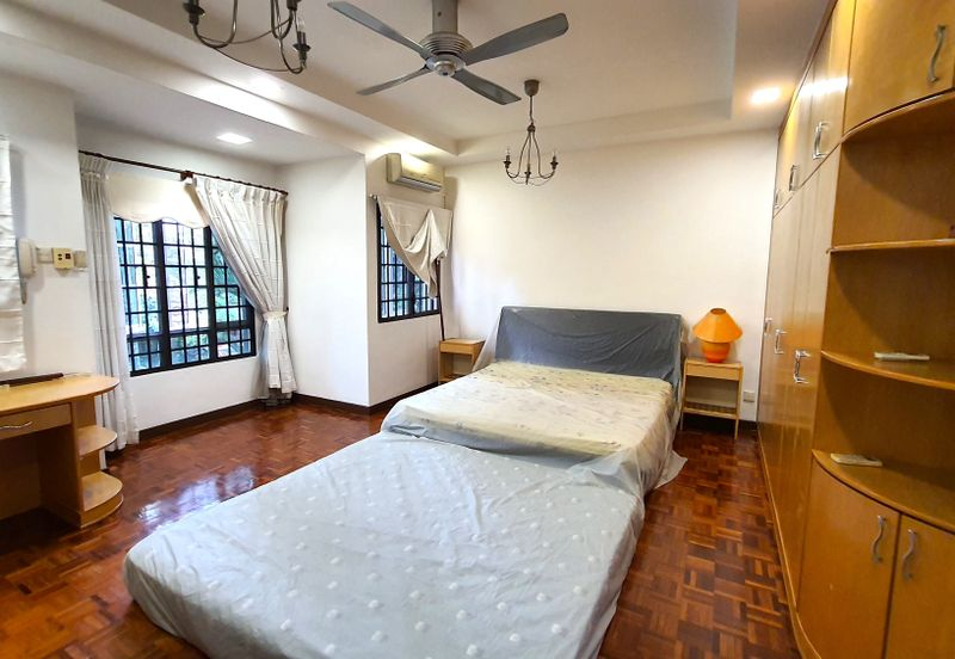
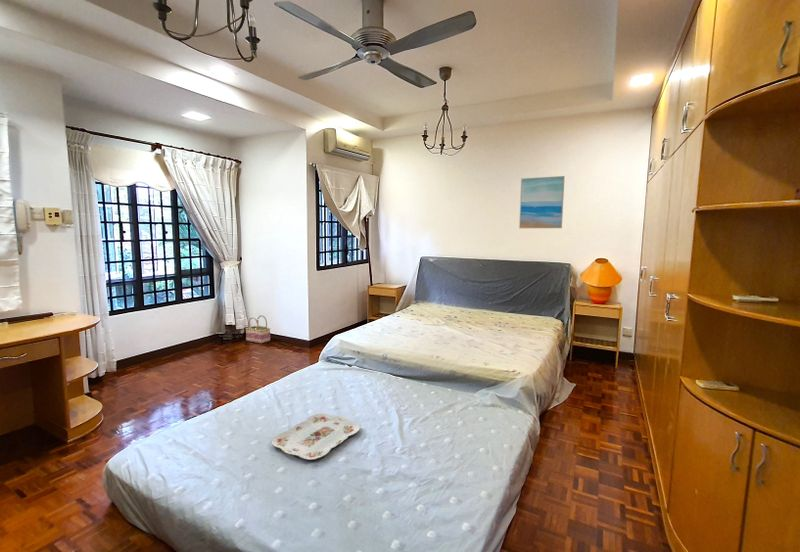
+ serving tray [271,413,361,461]
+ wall art [518,175,566,229]
+ basket [245,314,271,345]
